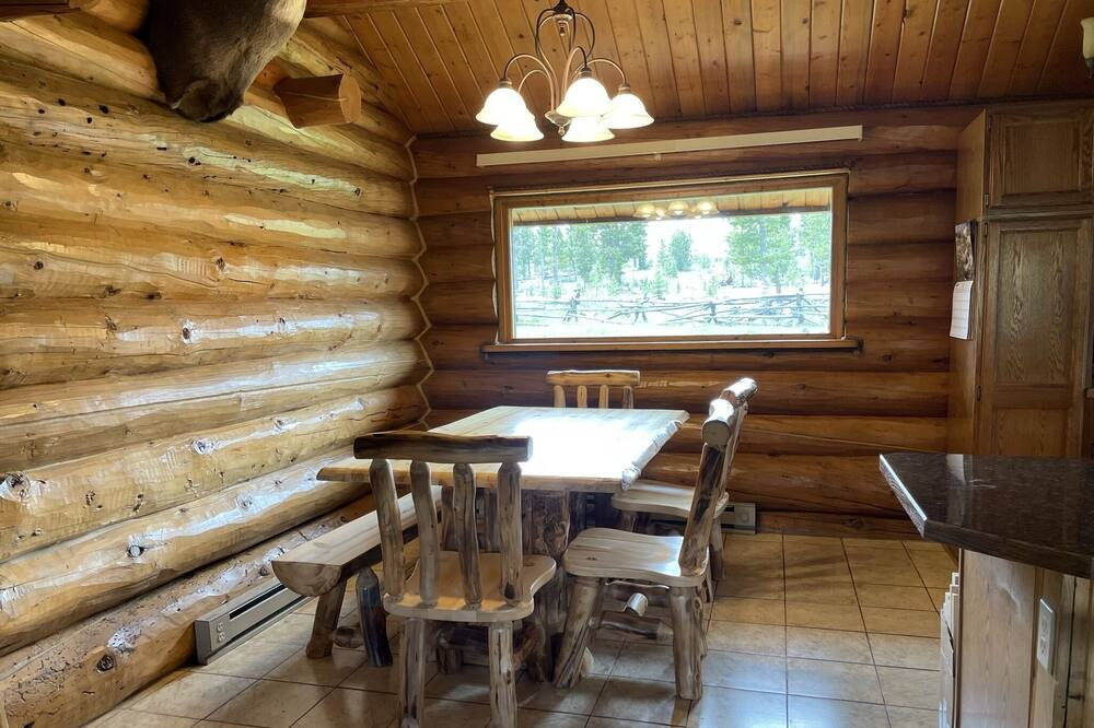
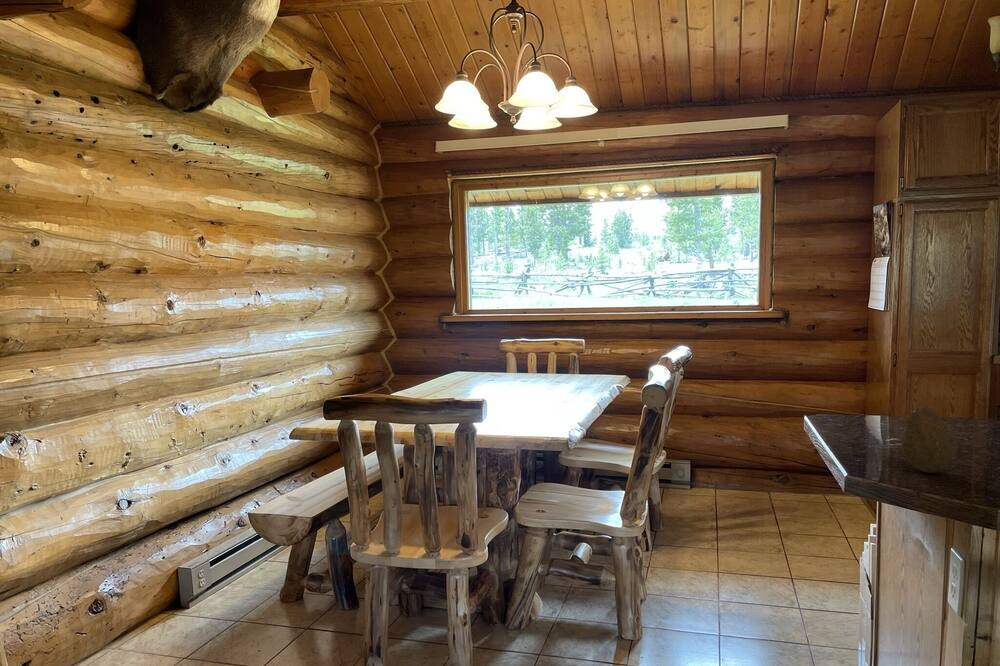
+ fruit [900,405,956,474]
